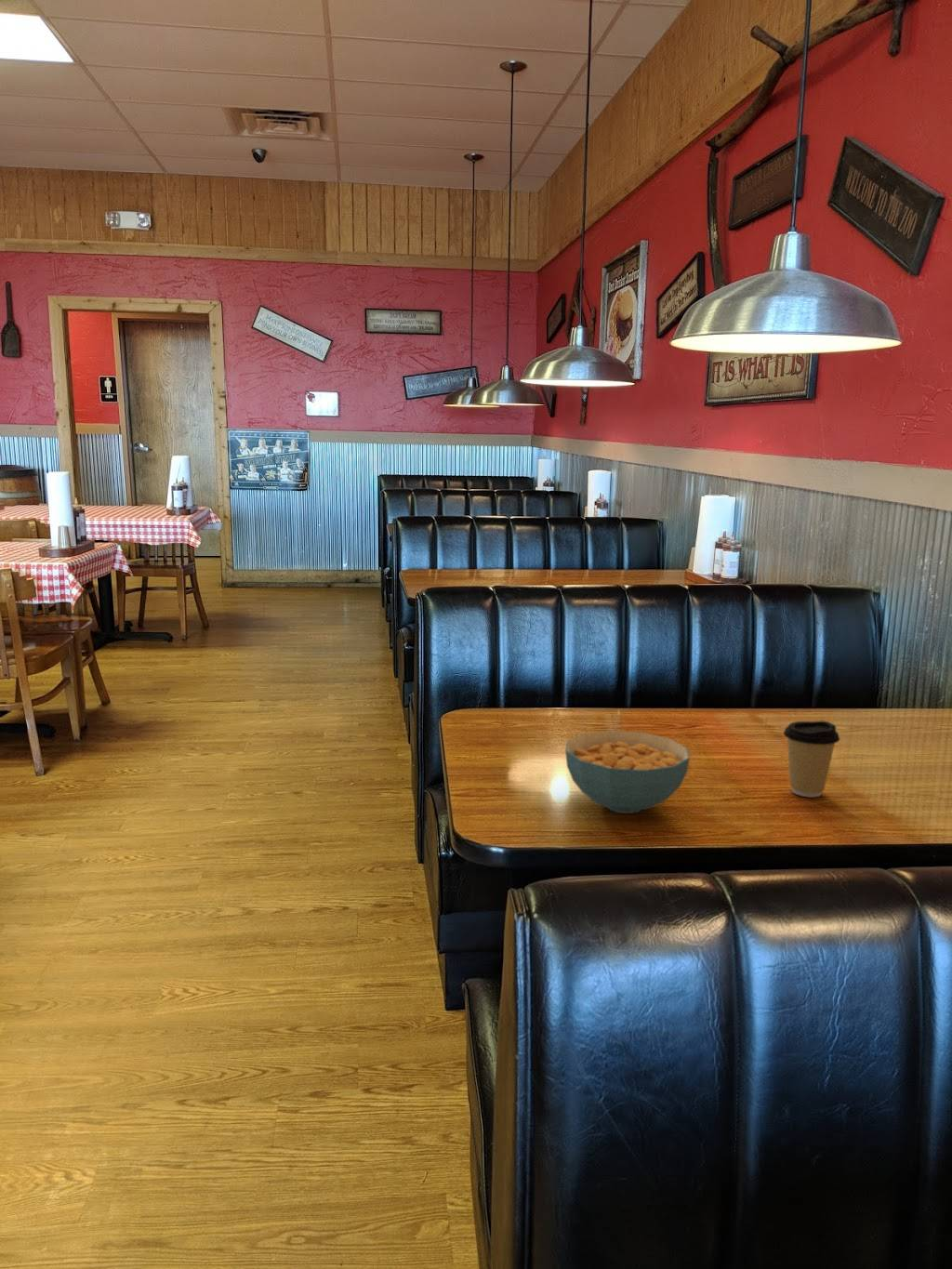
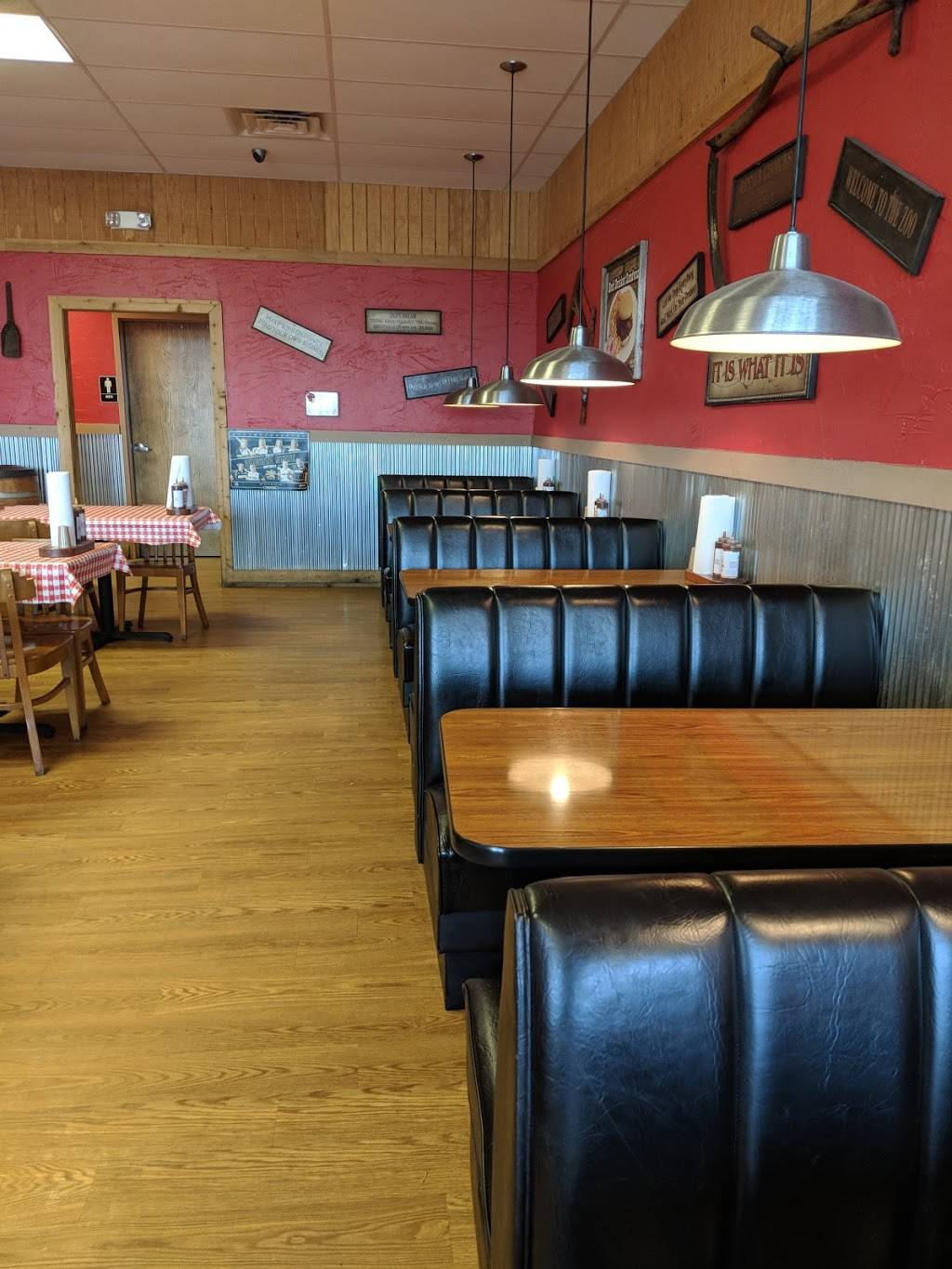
- cereal bowl [564,730,691,814]
- coffee cup [783,720,840,798]
